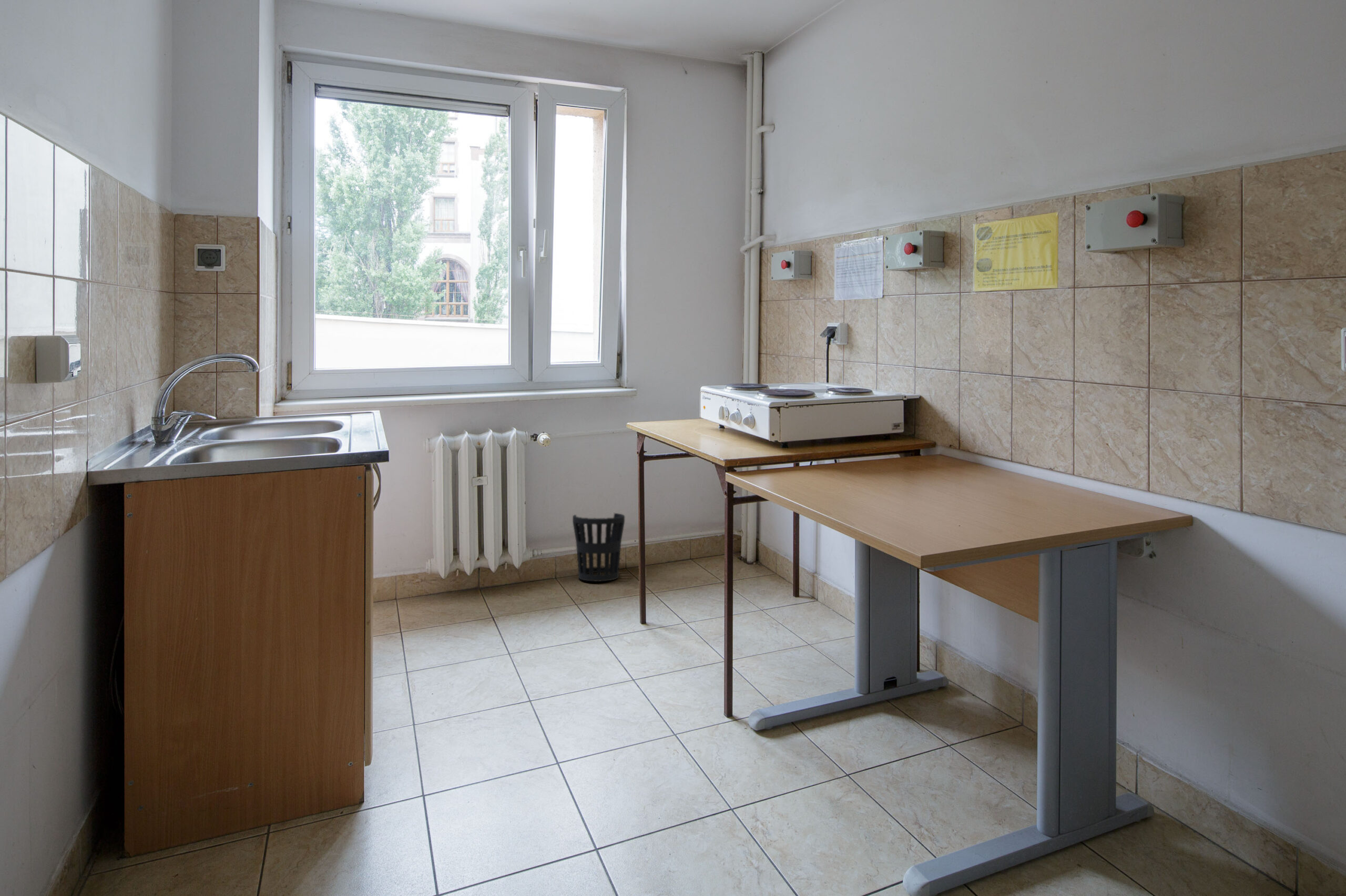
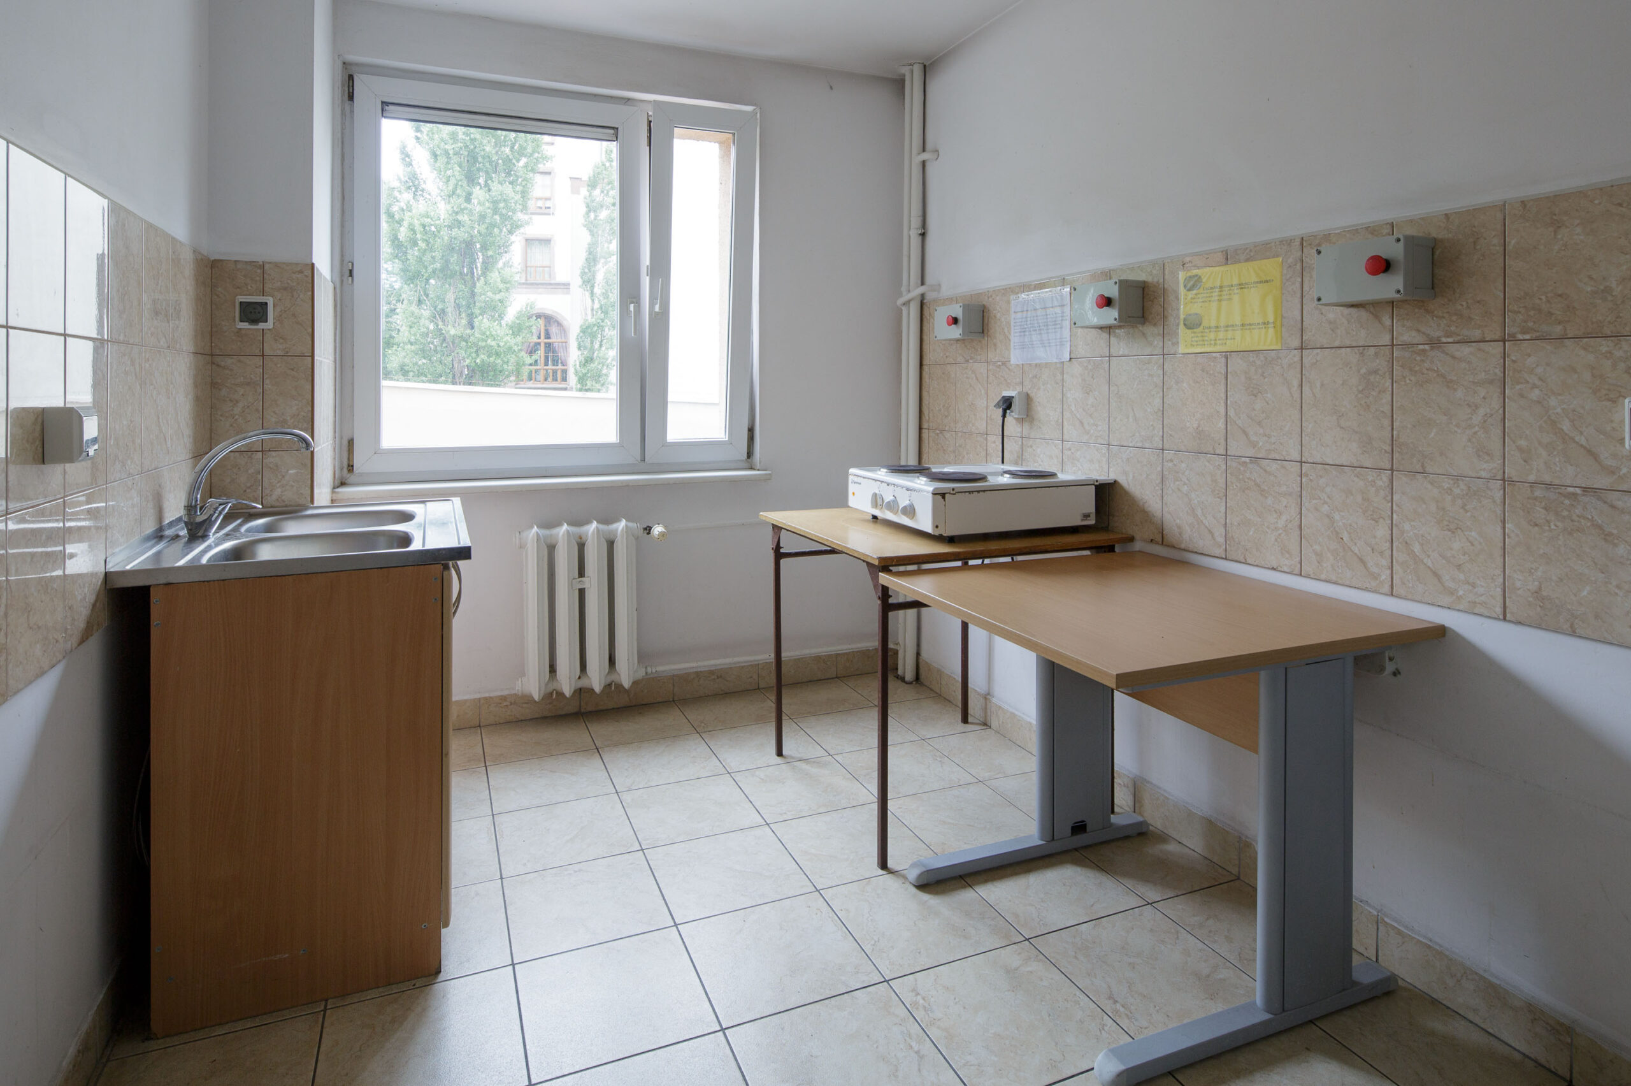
- wastebasket [572,513,625,582]
